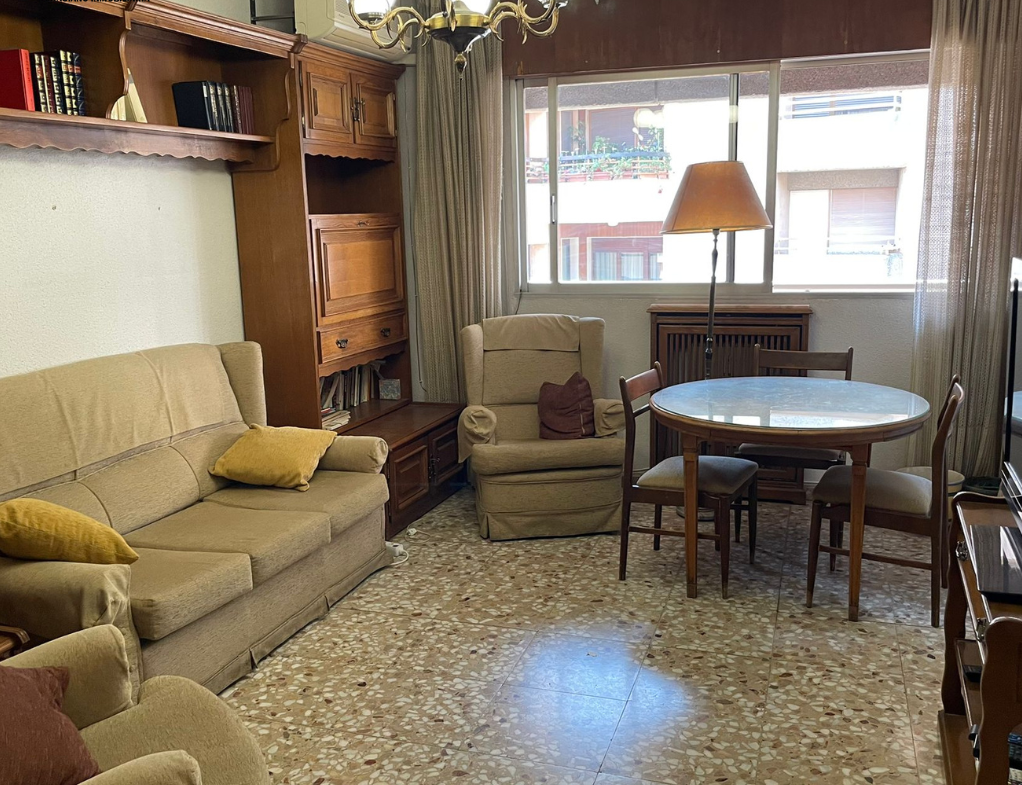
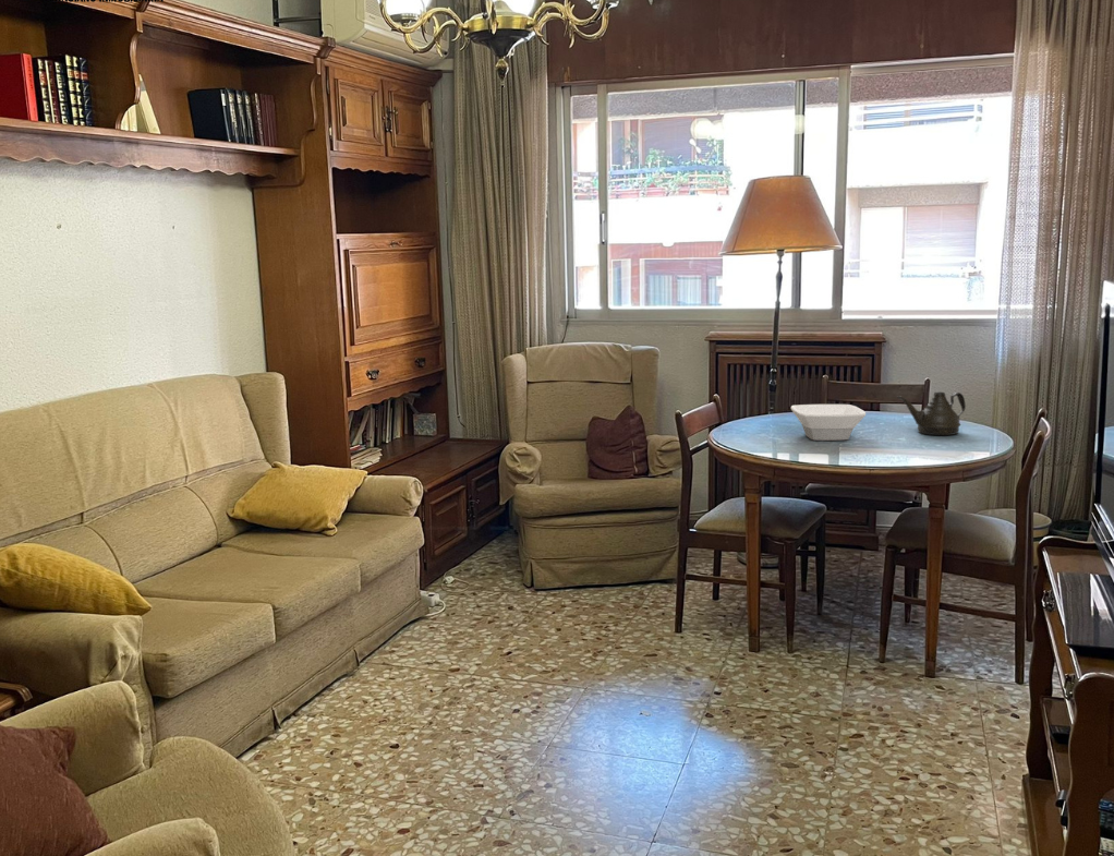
+ teapot [896,391,967,436]
+ bowl [790,403,867,442]
